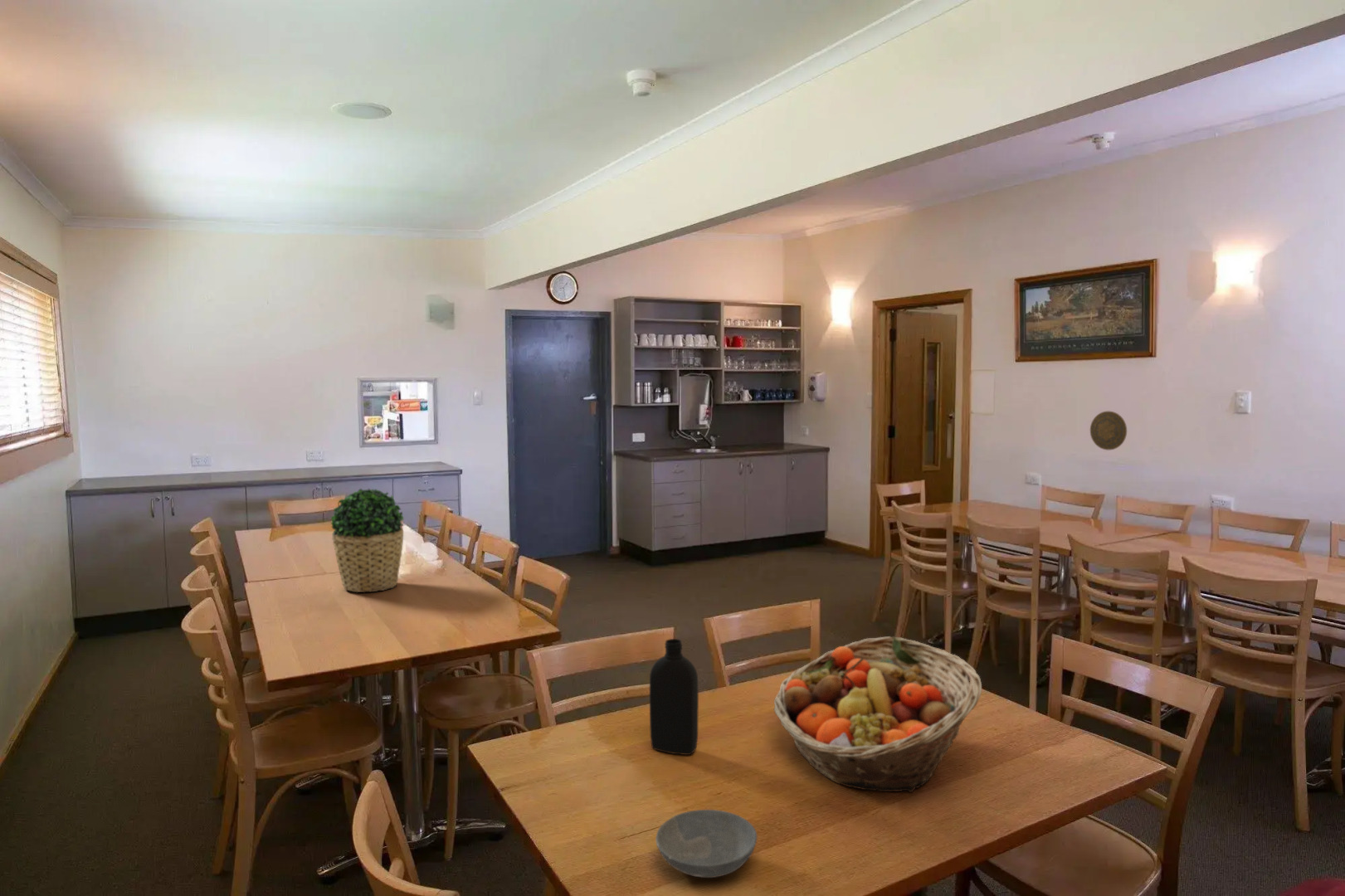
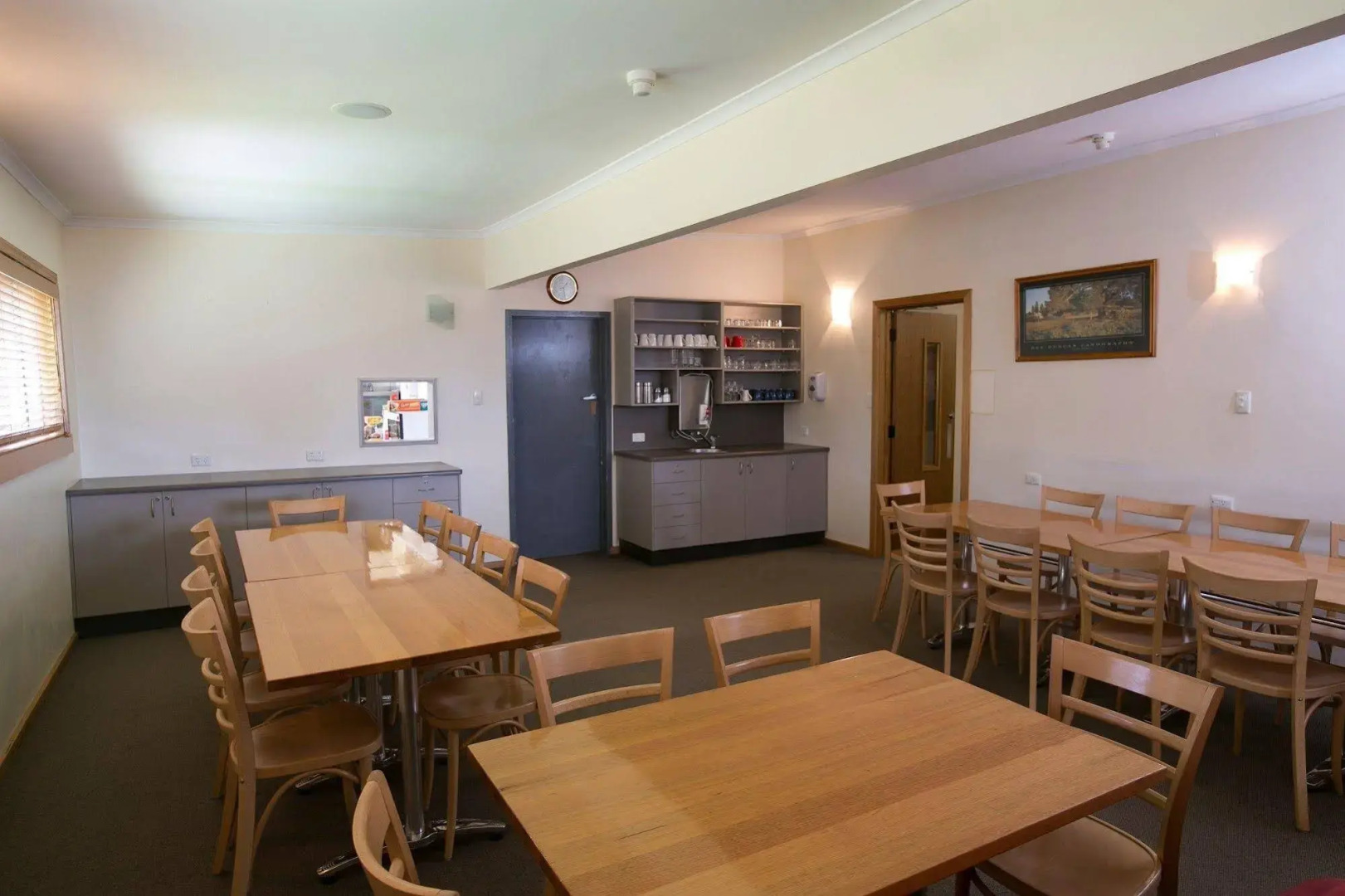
- decorative plate [1089,411,1128,450]
- bowl [655,809,758,879]
- potted plant [330,488,405,593]
- fruit basket [773,635,982,793]
- bottle [649,638,699,756]
